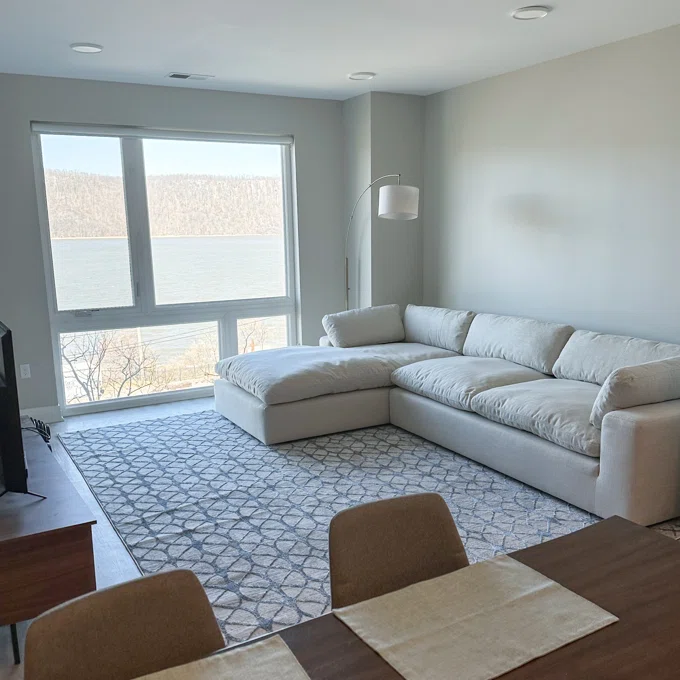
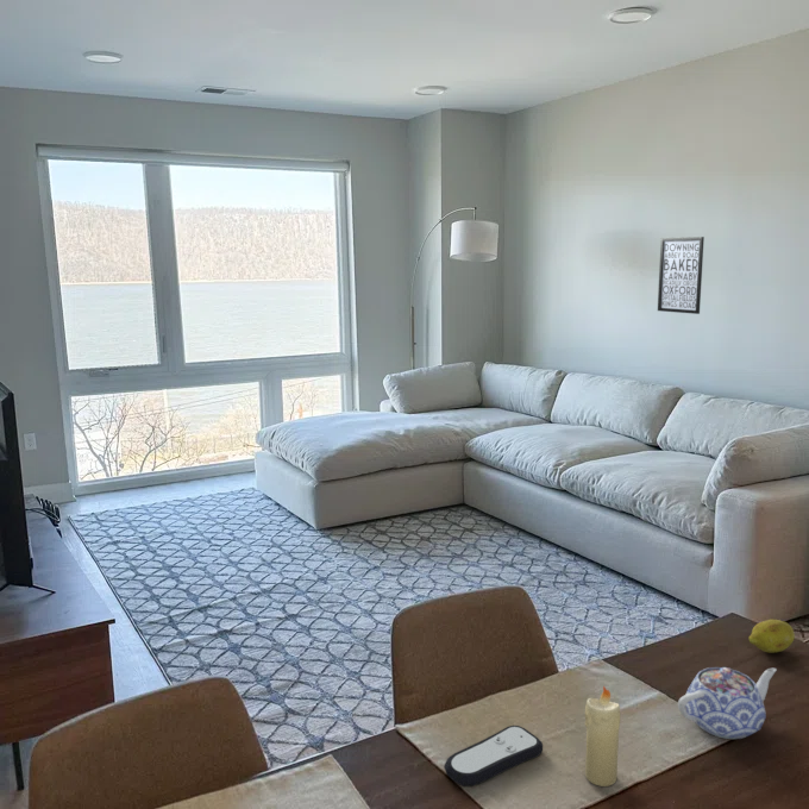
+ remote control [443,725,544,788]
+ candle [584,685,621,788]
+ fruit [747,619,796,654]
+ wall art [657,236,705,315]
+ teapot [677,666,778,740]
